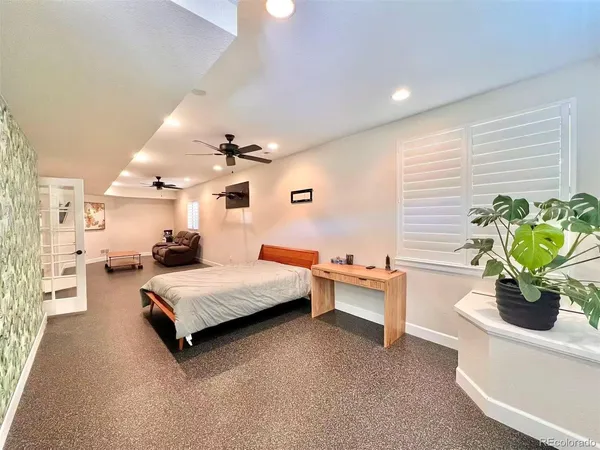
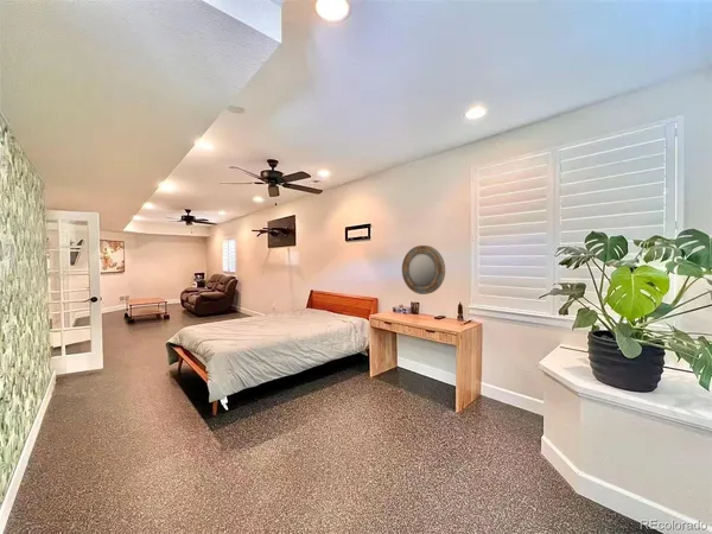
+ home mirror [401,244,446,295]
